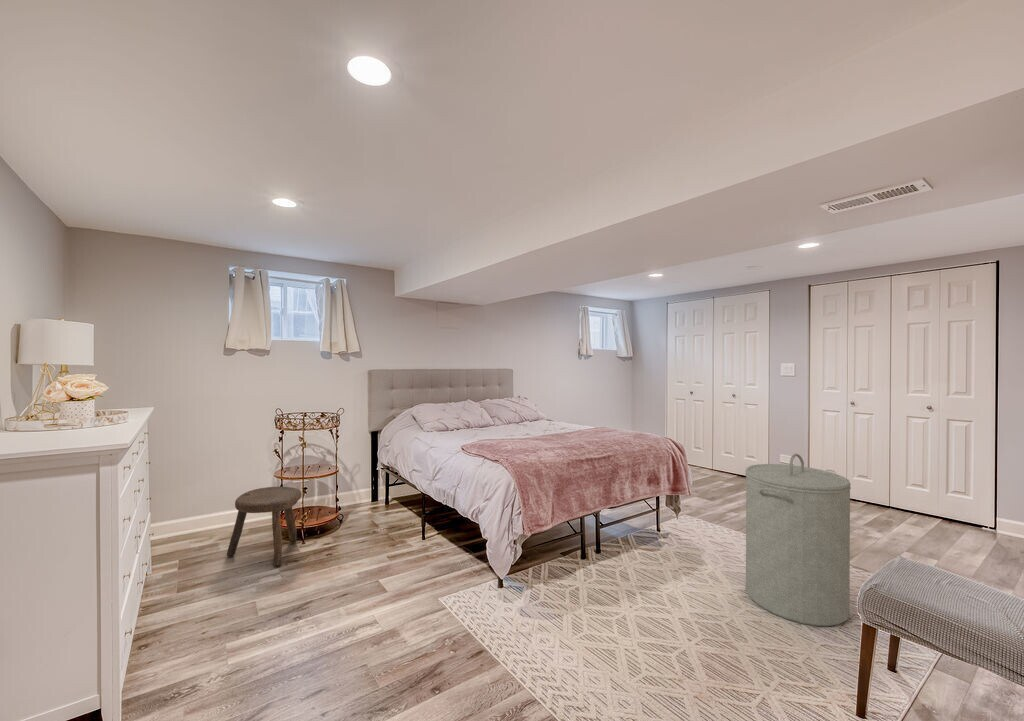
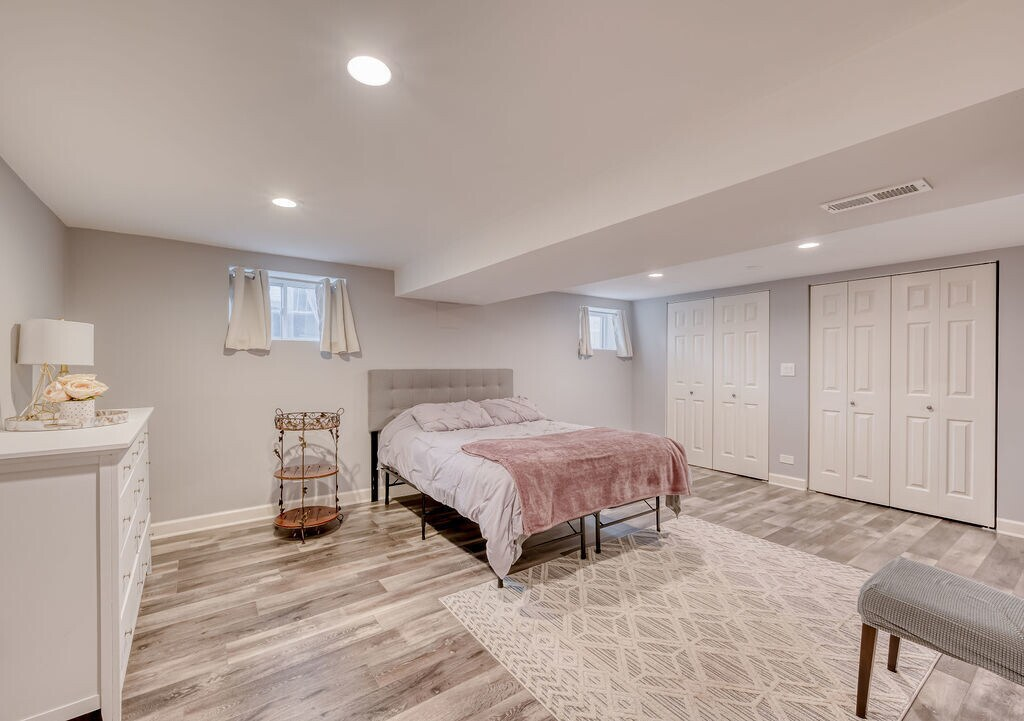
- laundry hamper [744,453,852,627]
- stool [226,486,303,567]
